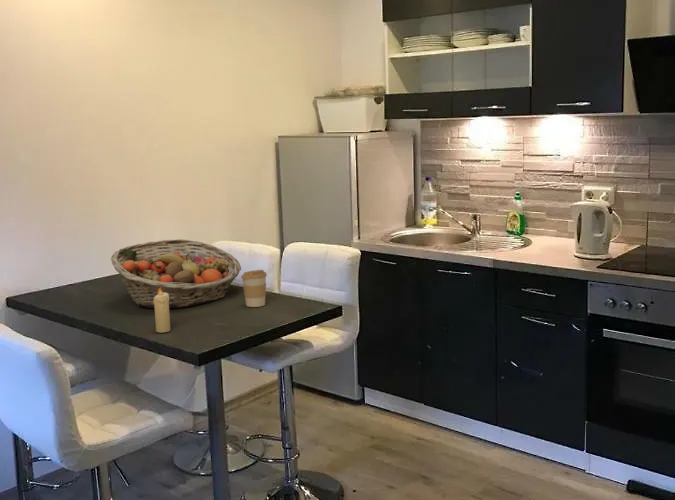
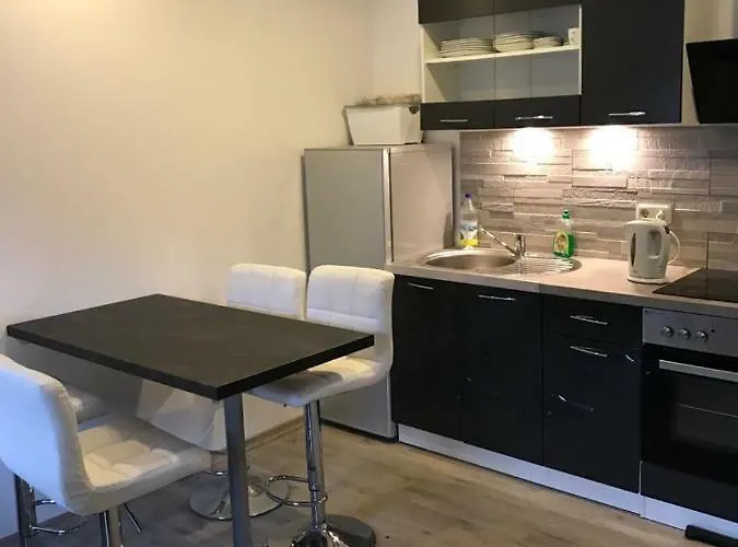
- fruit basket [110,238,242,309]
- candle [153,286,171,334]
- coffee cup [240,269,268,308]
